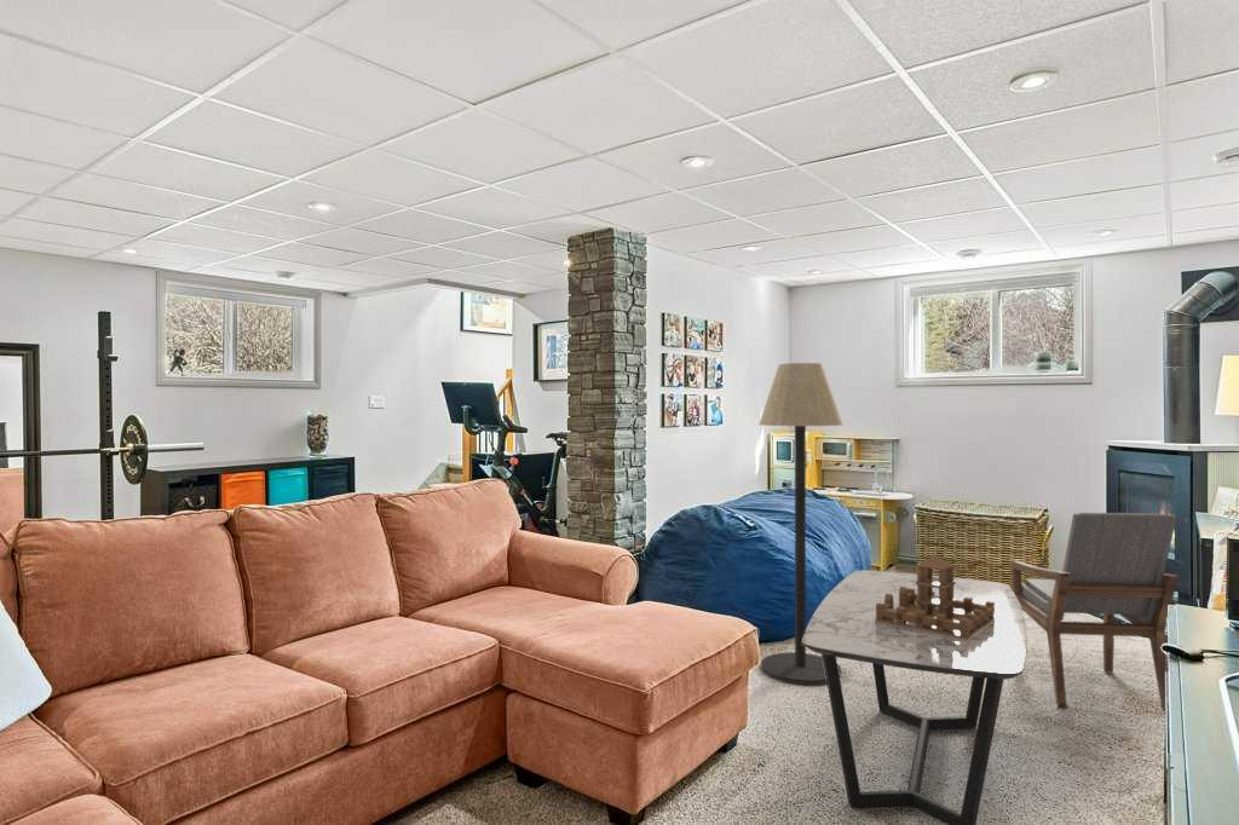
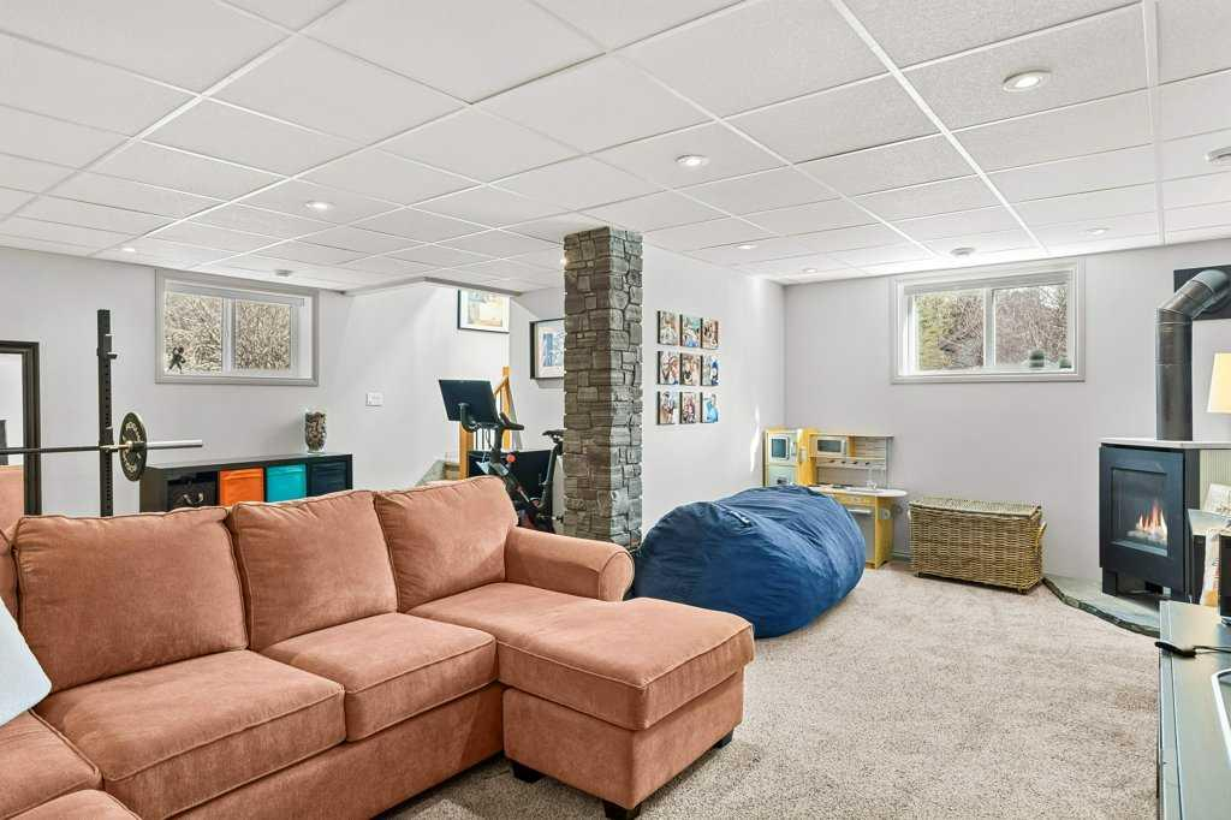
- coffee table [802,570,1028,825]
- toy block set [875,555,996,641]
- floor lamp [757,362,843,686]
- armchair [1009,512,1180,714]
